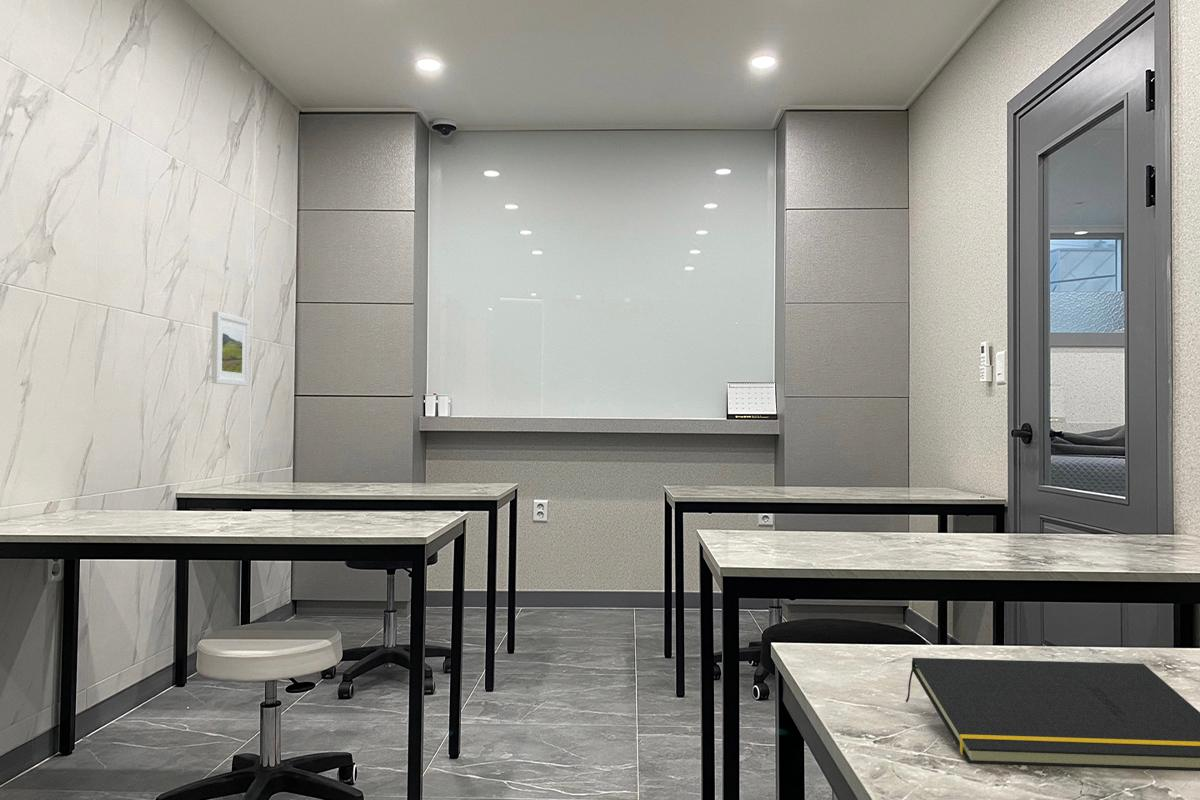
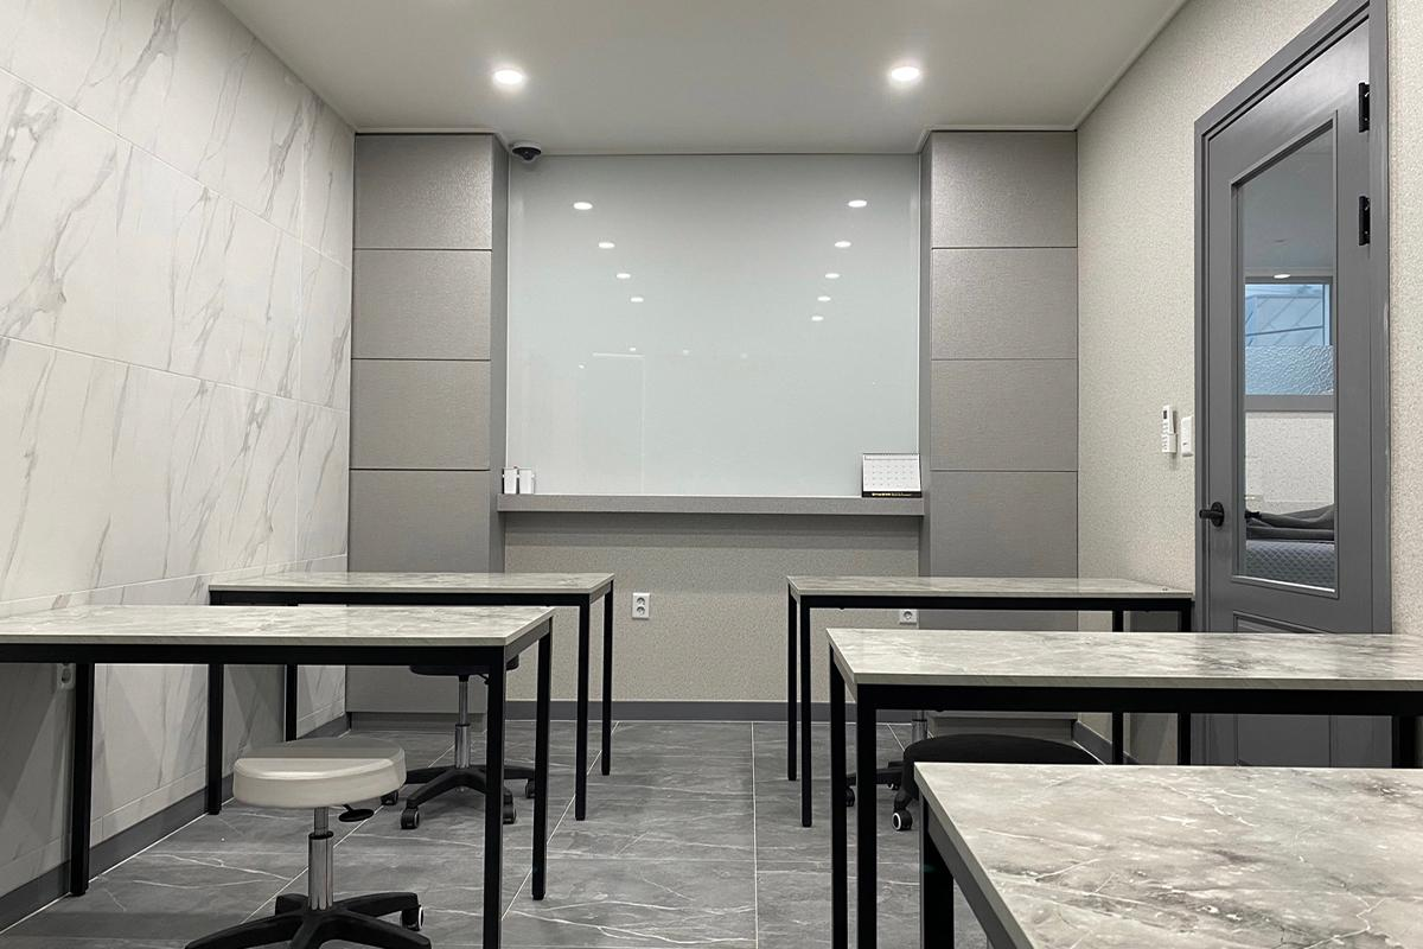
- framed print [211,310,250,387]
- notepad [905,657,1200,772]
